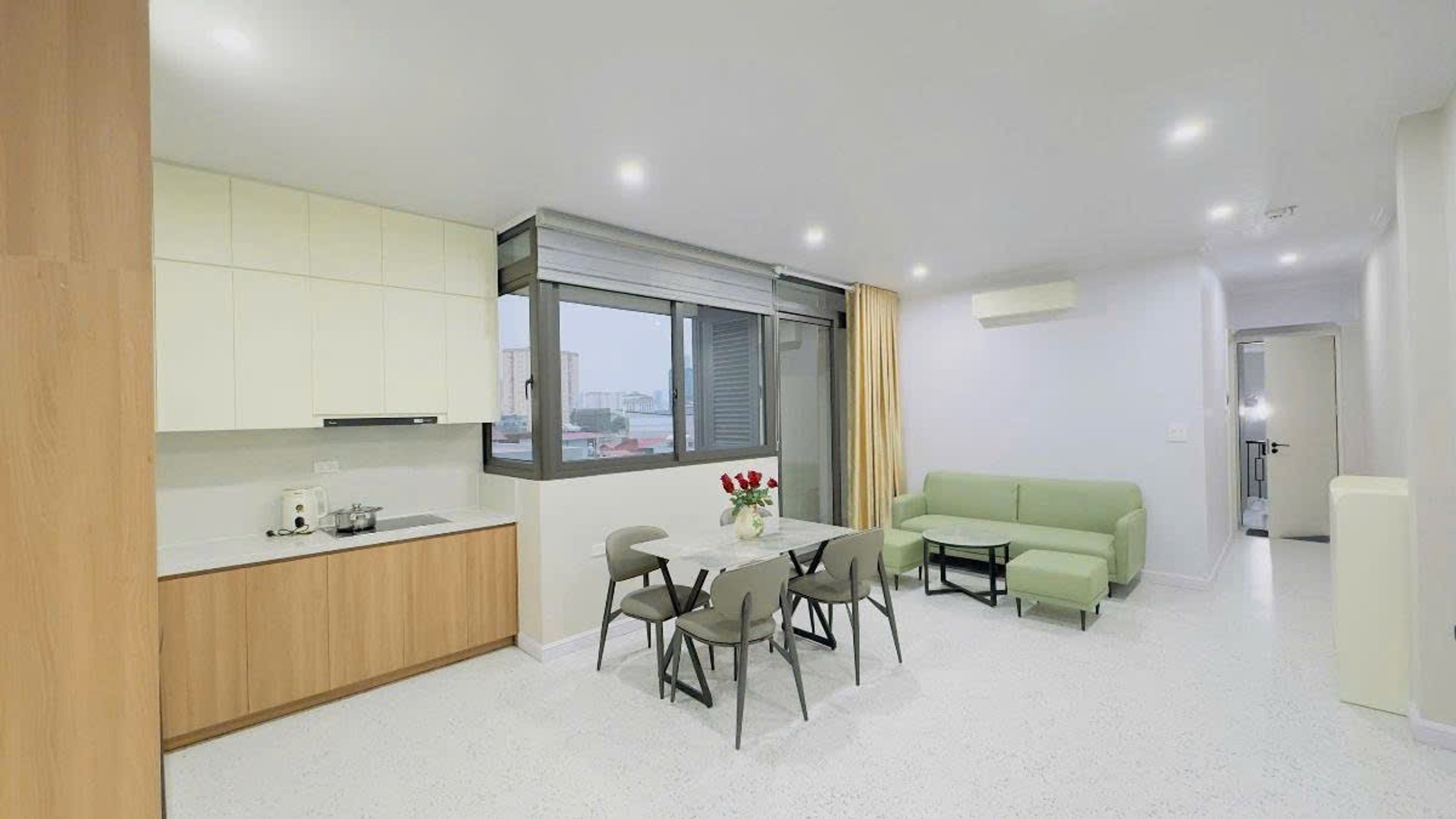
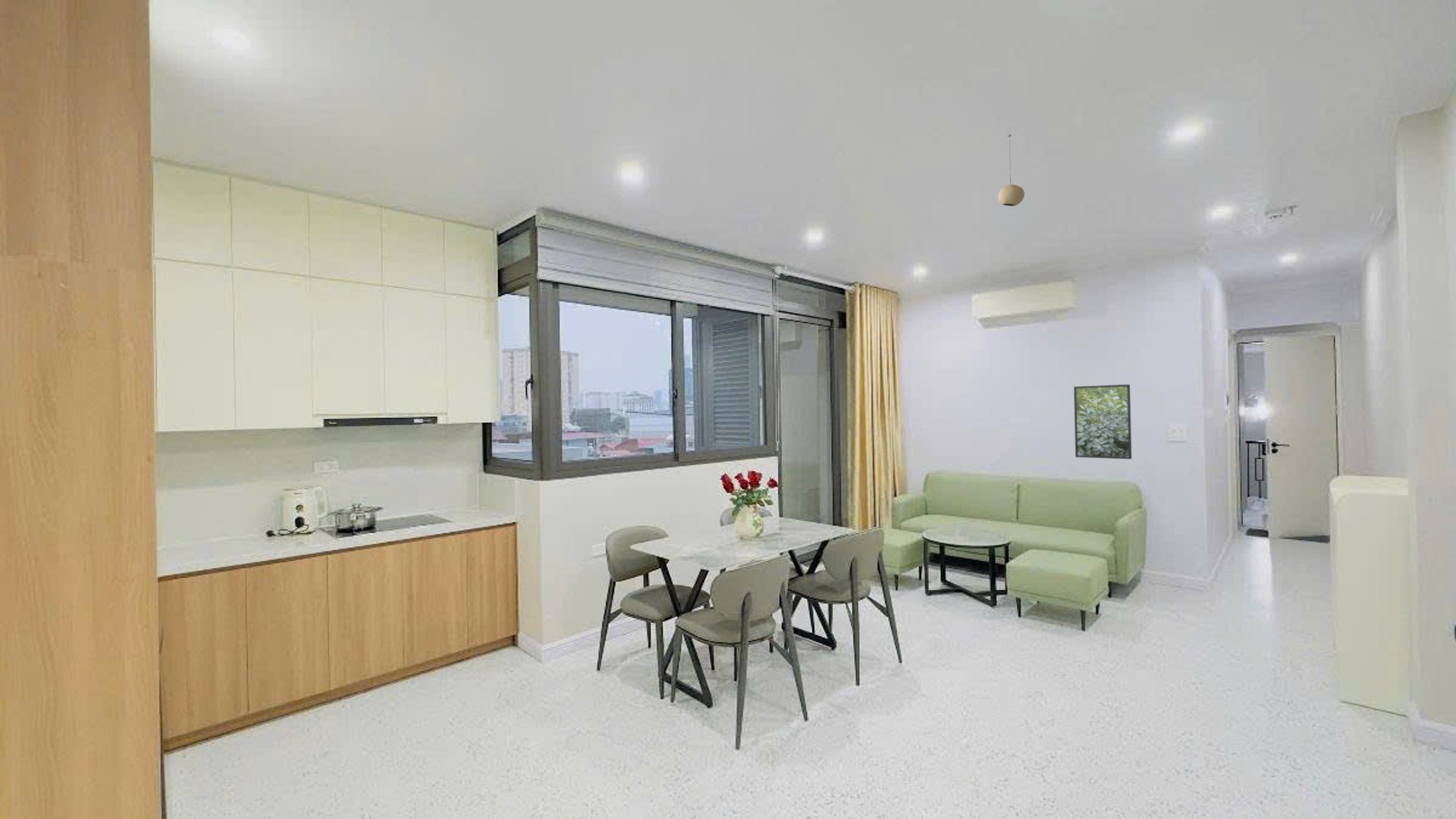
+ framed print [1073,384,1132,460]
+ pendant light [997,133,1025,207]
